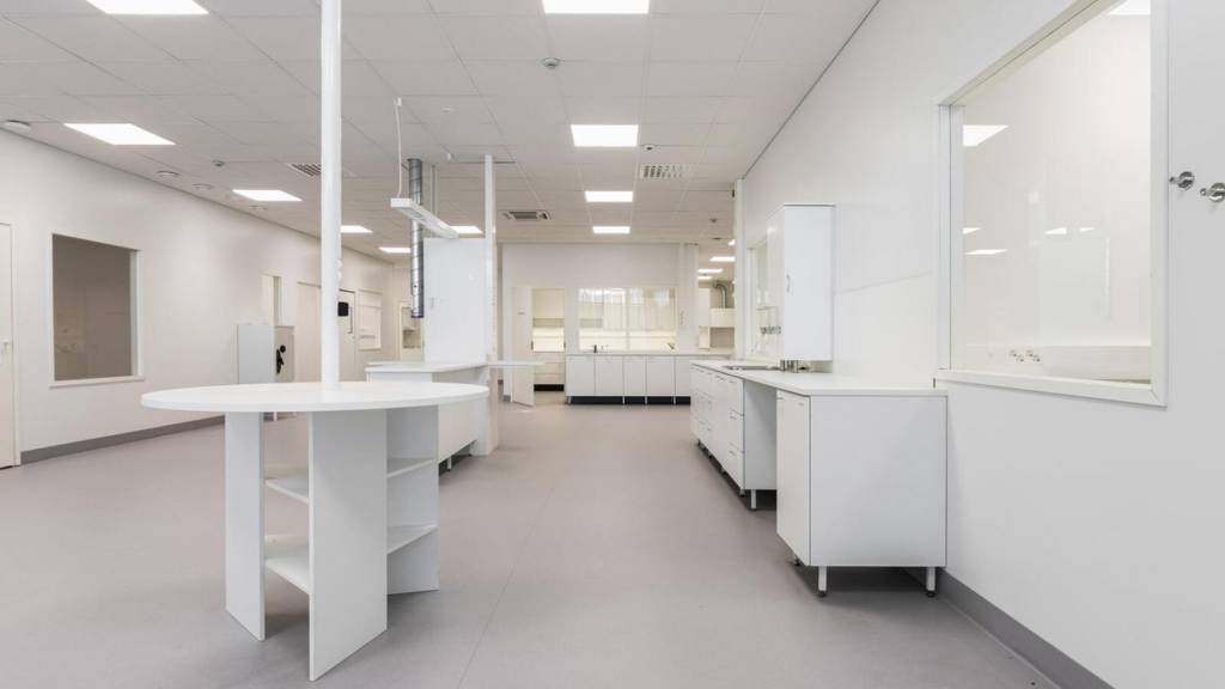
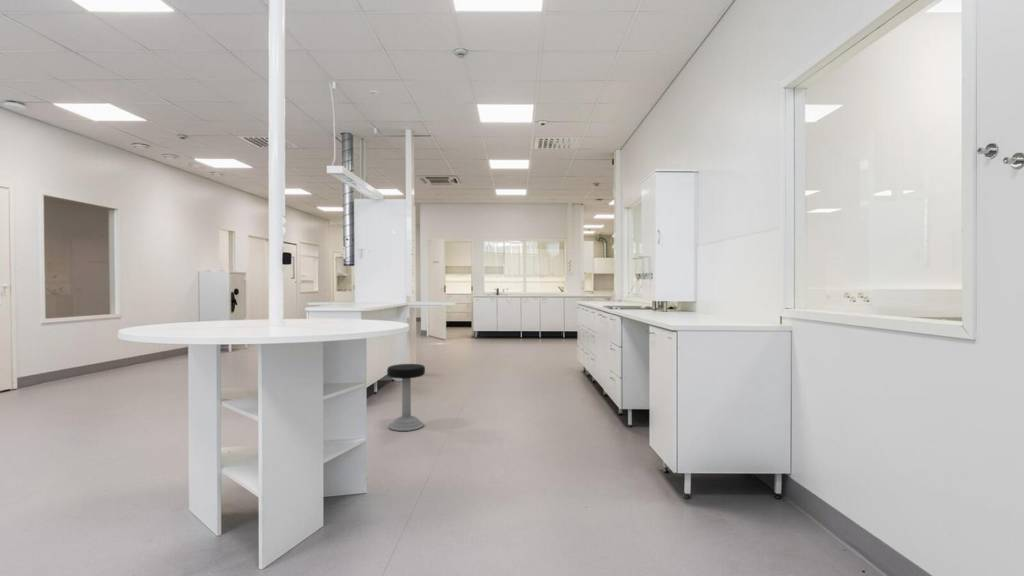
+ stool [386,363,426,432]
